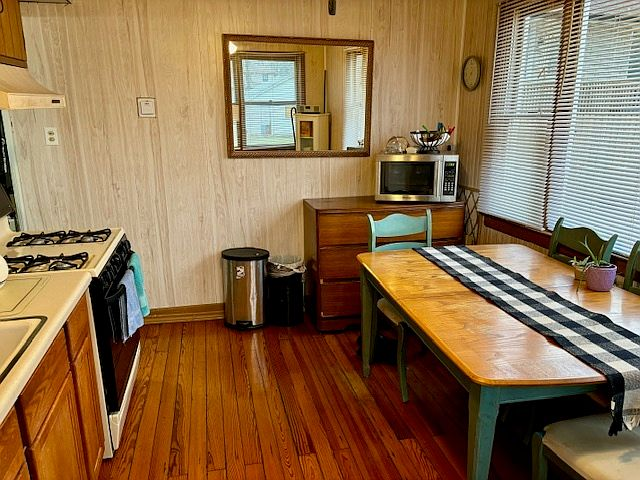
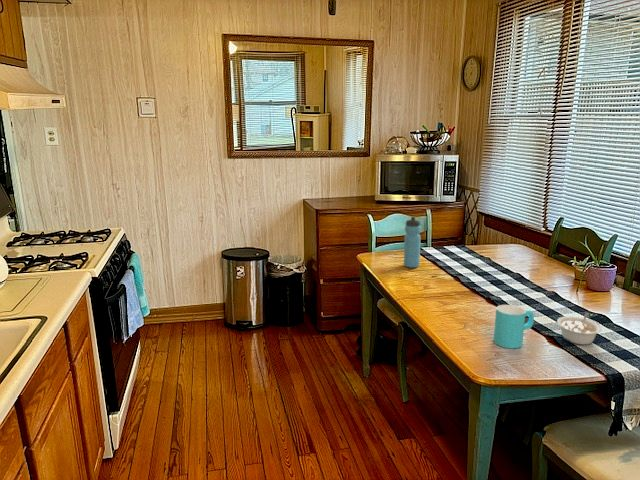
+ water bottle [403,216,422,269]
+ legume [556,312,602,346]
+ cup [493,304,535,349]
